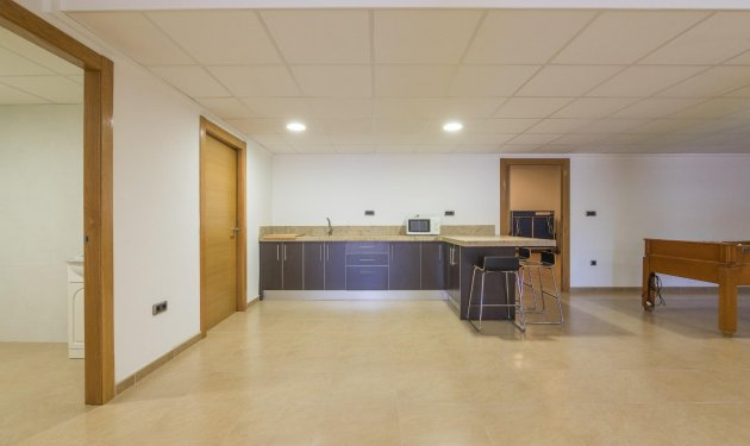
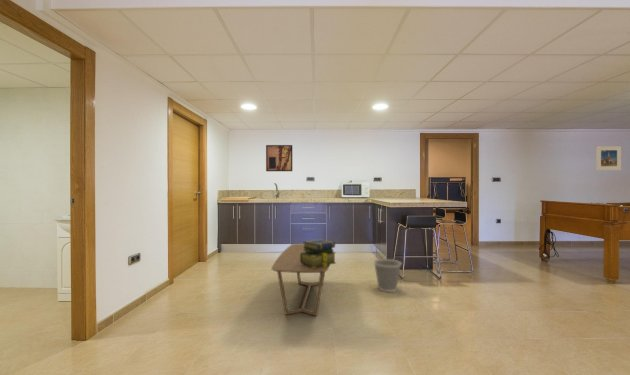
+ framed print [595,145,622,171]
+ wall art [265,144,293,172]
+ wastebasket [373,258,403,293]
+ coffee table [270,242,331,317]
+ stack of books [300,238,337,268]
